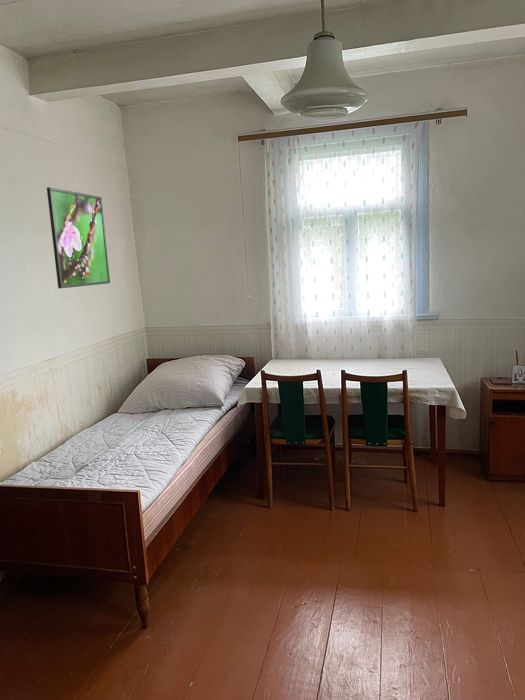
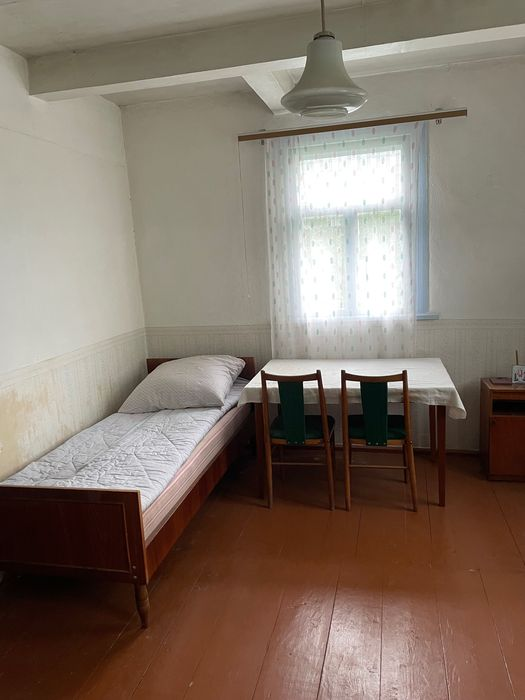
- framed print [46,186,111,289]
